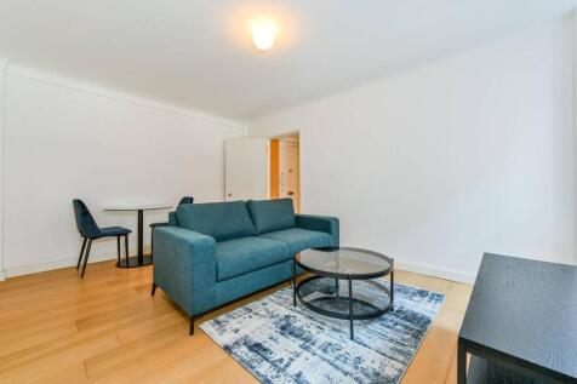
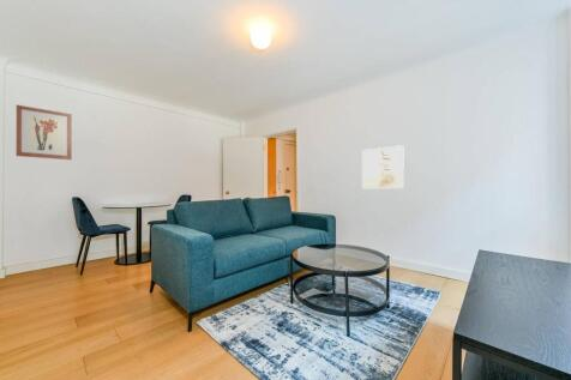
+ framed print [361,144,405,189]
+ wall art [16,104,73,161]
